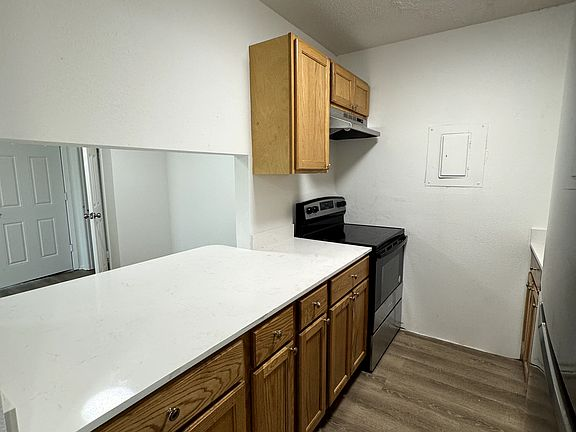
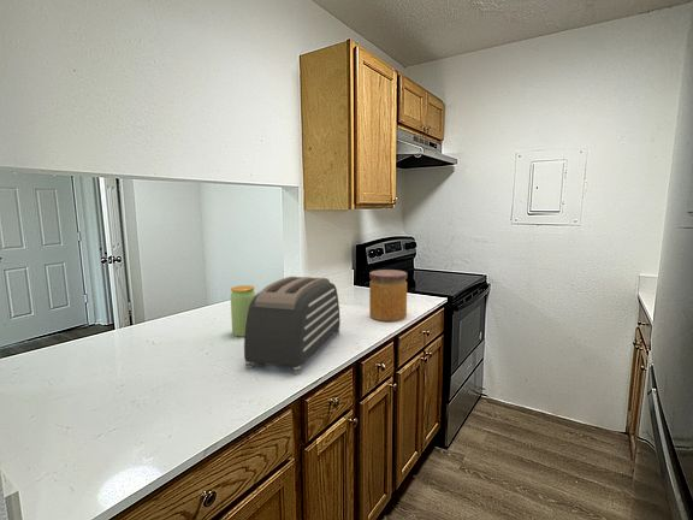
+ jar [368,268,408,323]
+ jar [230,284,256,338]
+ toaster [243,276,342,376]
